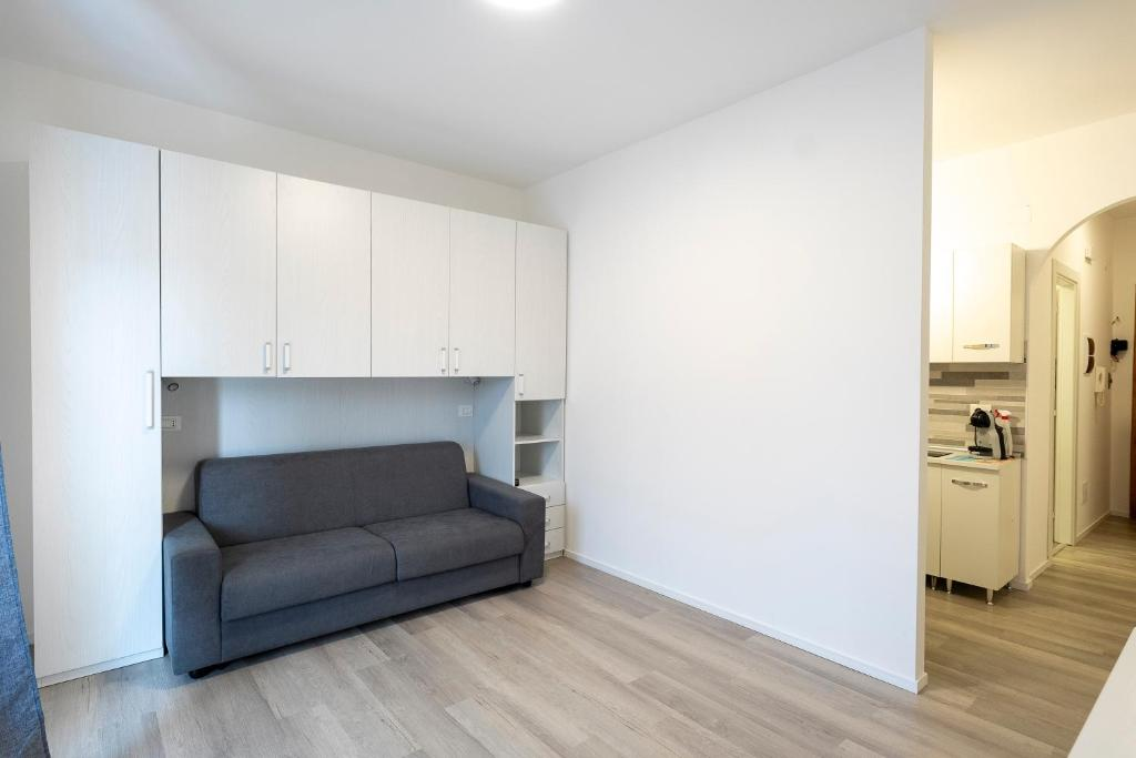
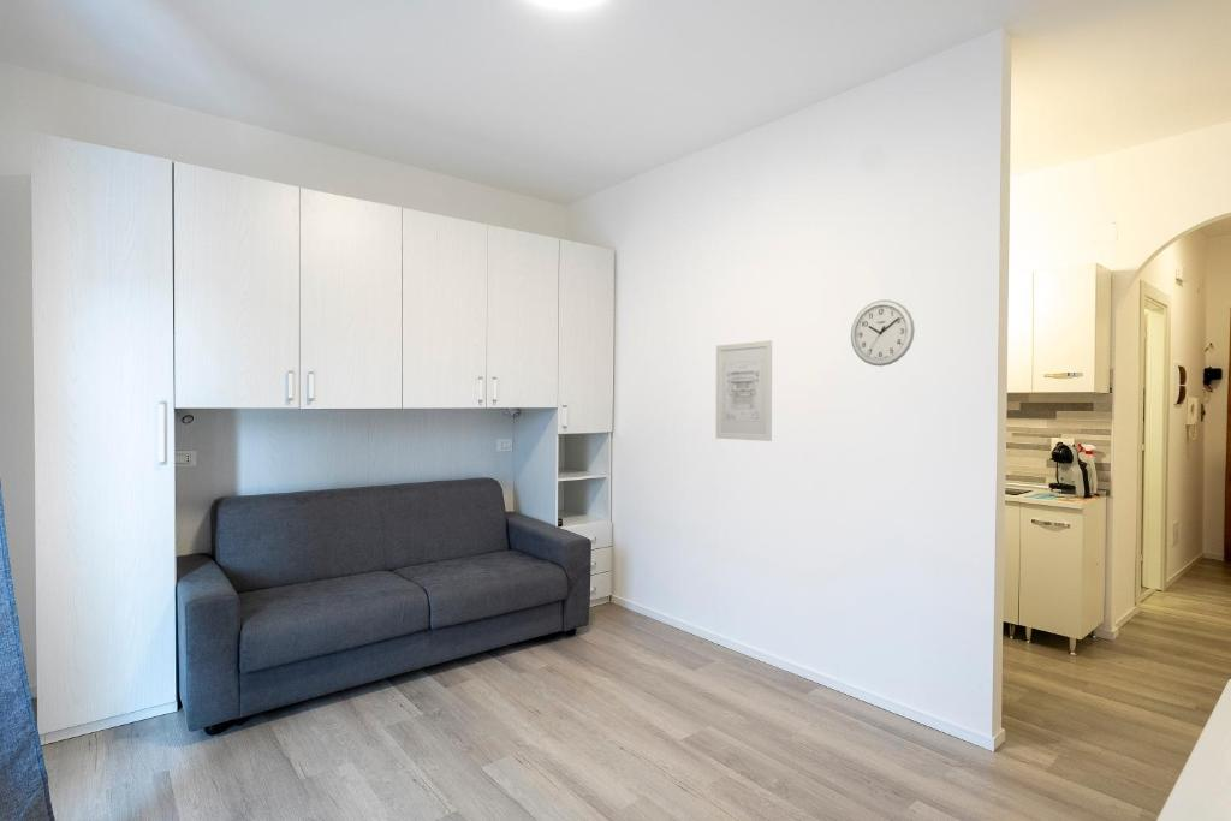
+ wall art [715,339,773,442]
+ wall clock [850,299,916,367]
